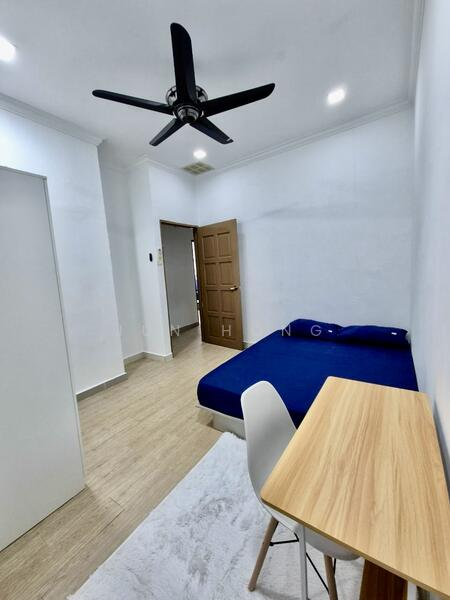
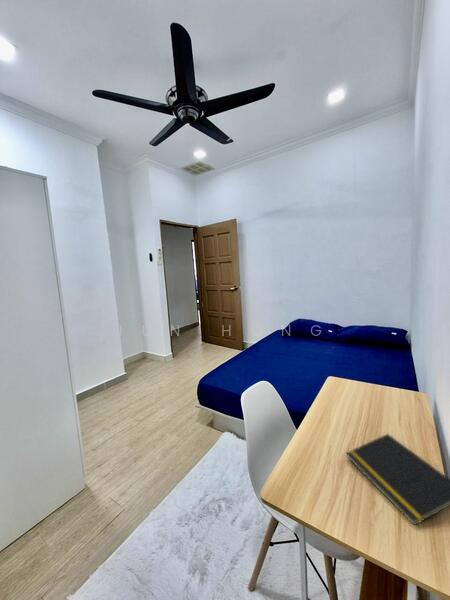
+ notepad [345,433,450,526]
